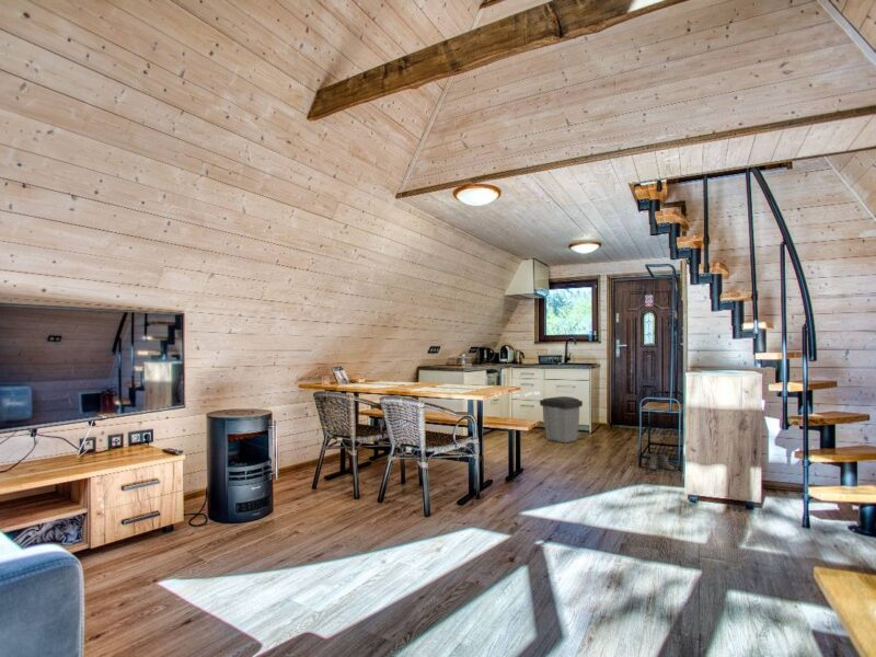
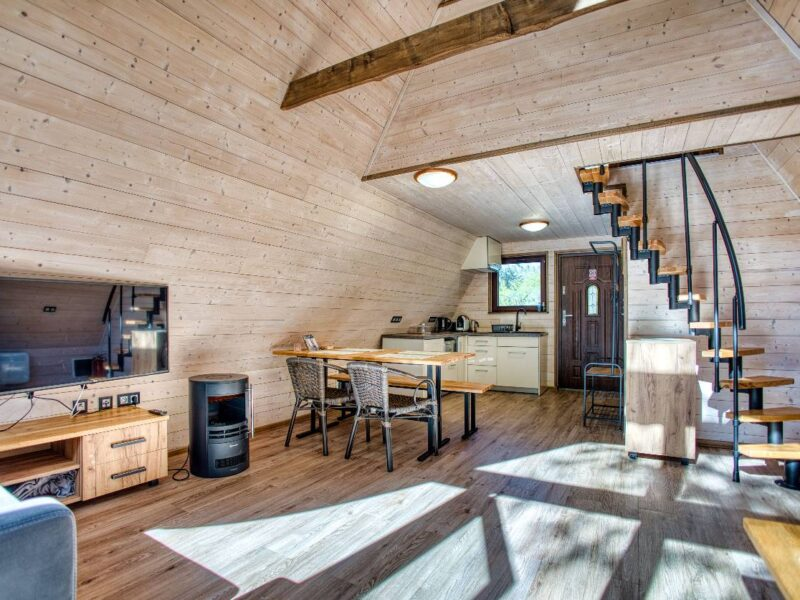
- boots [648,452,676,472]
- trash can [539,395,584,445]
